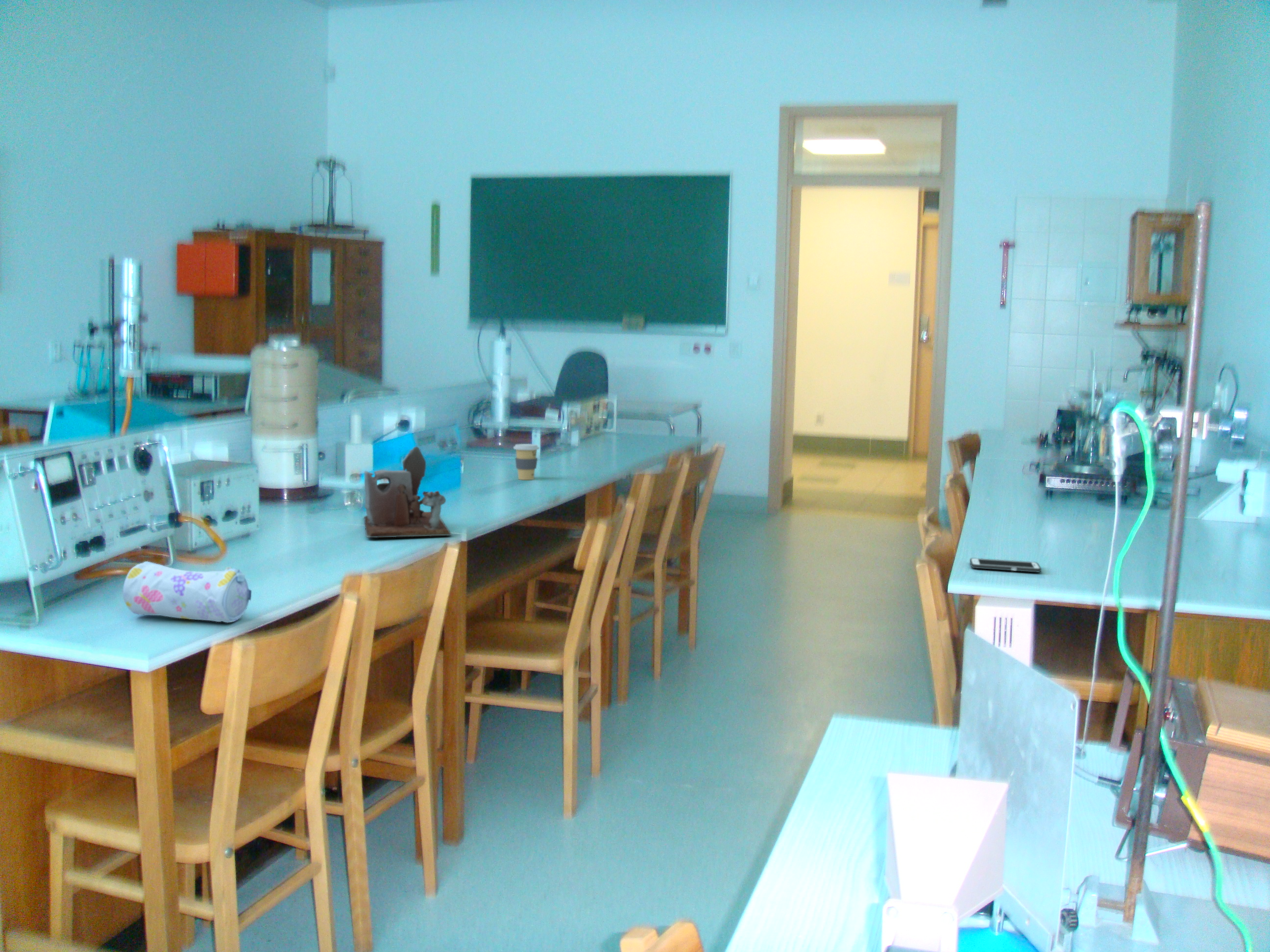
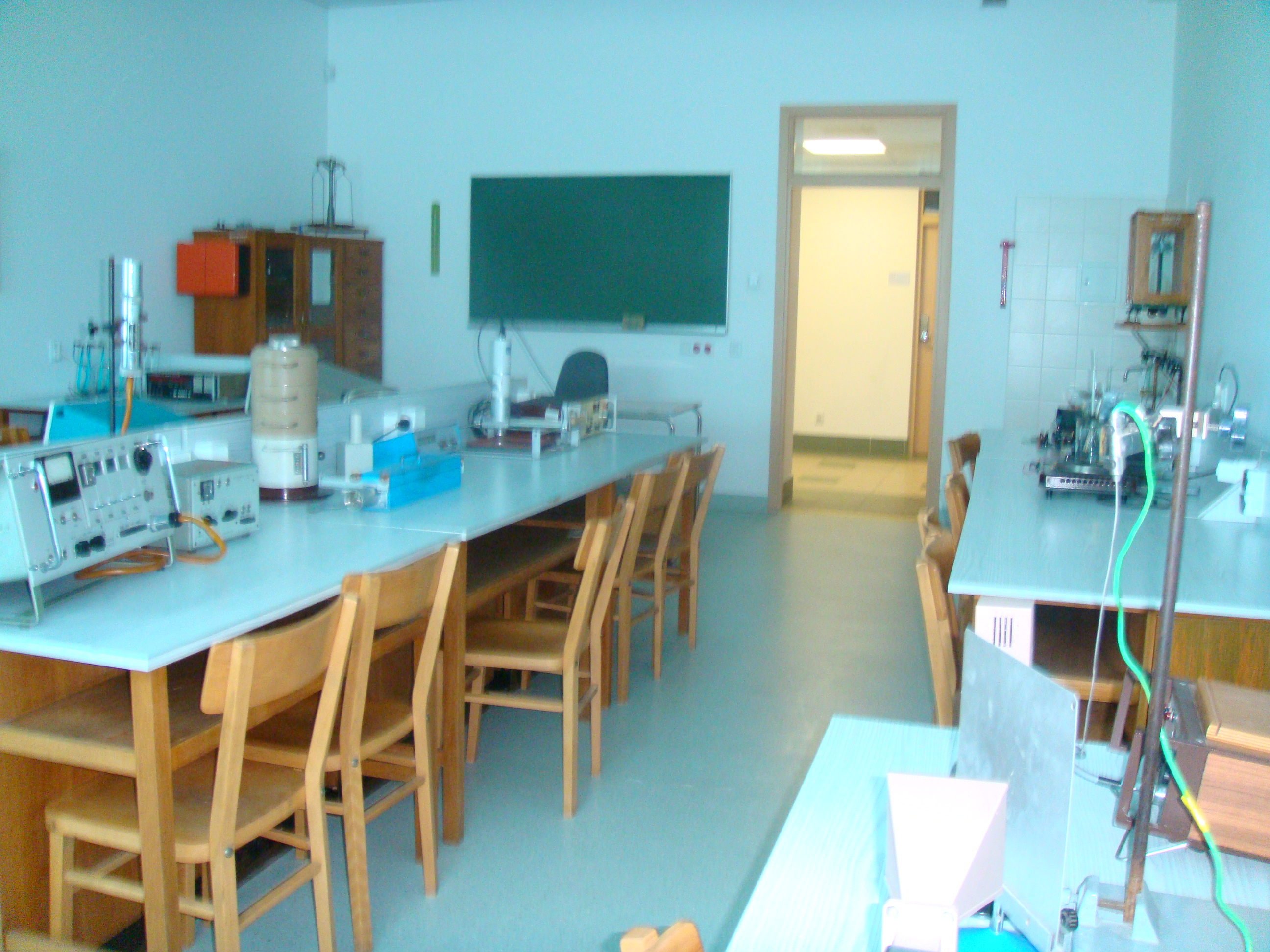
- coffee cup [513,443,540,480]
- cell phone [969,558,1042,573]
- desk organizer [364,446,452,538]
- pencil case [122,561,252,623]
